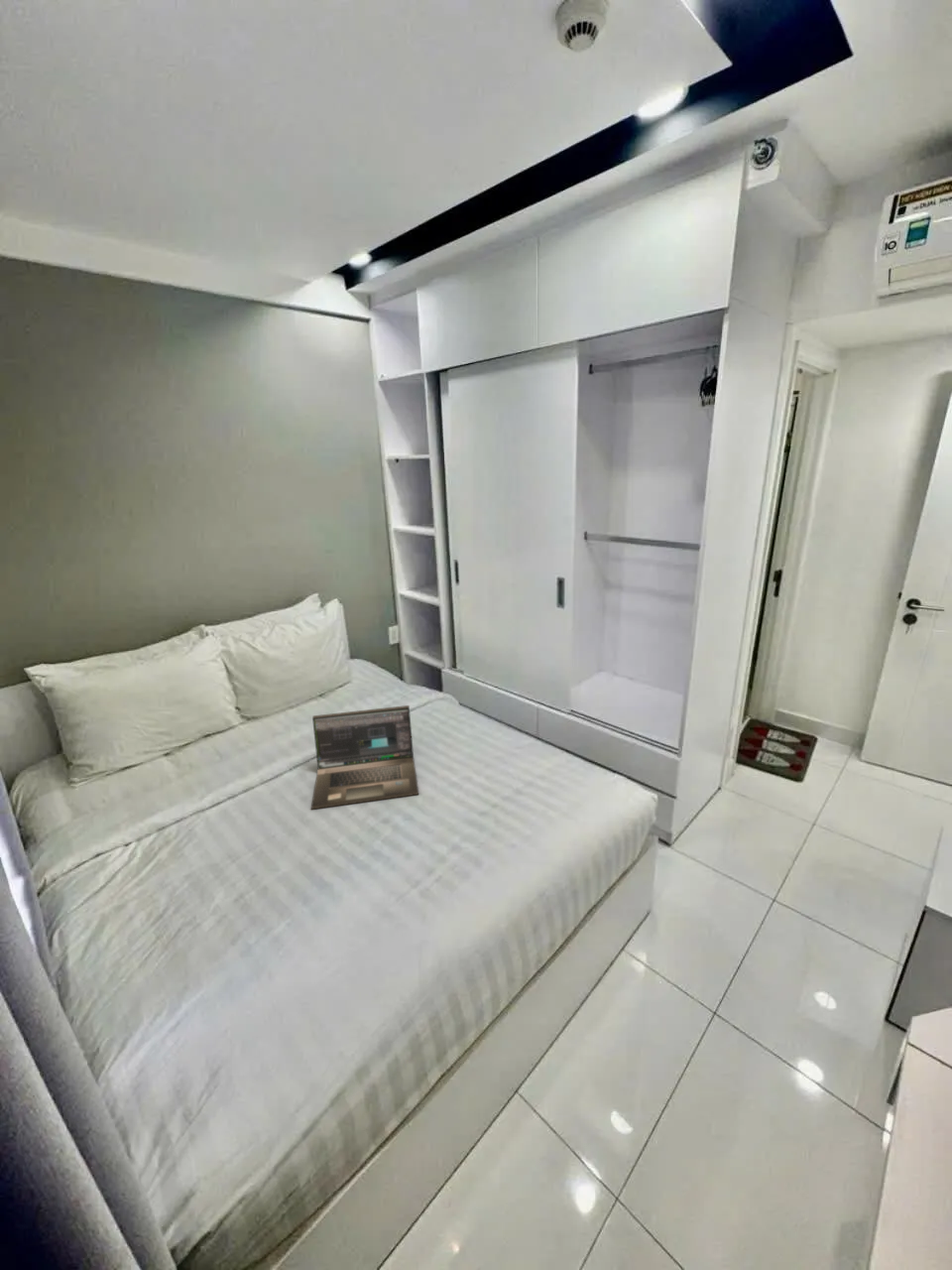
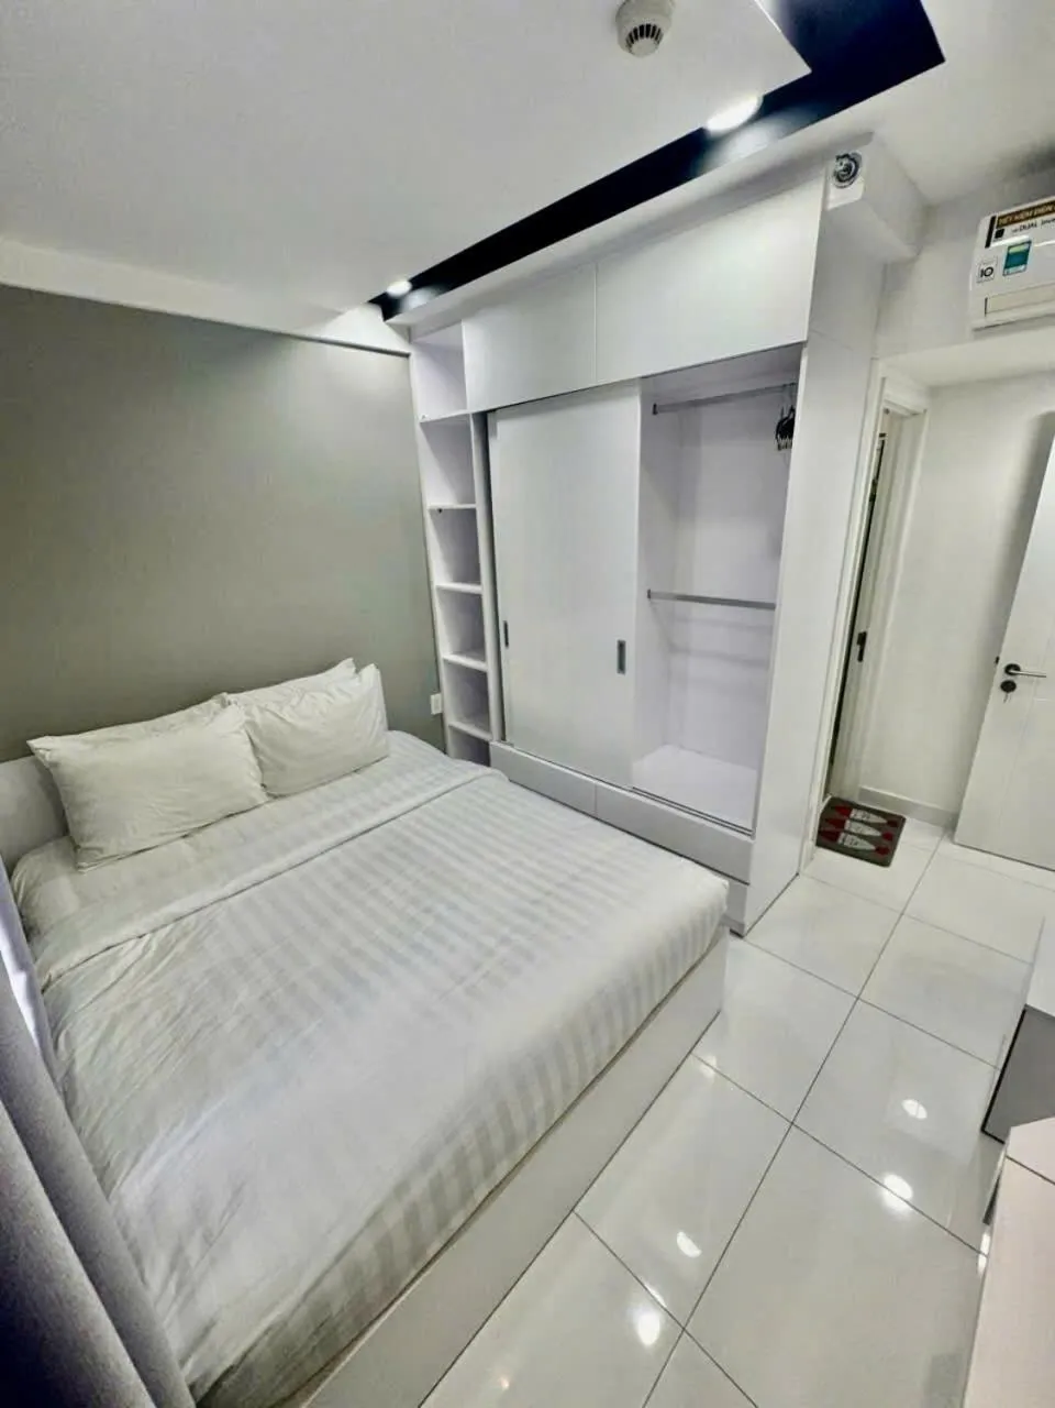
- laptop [310,704,419,811]
